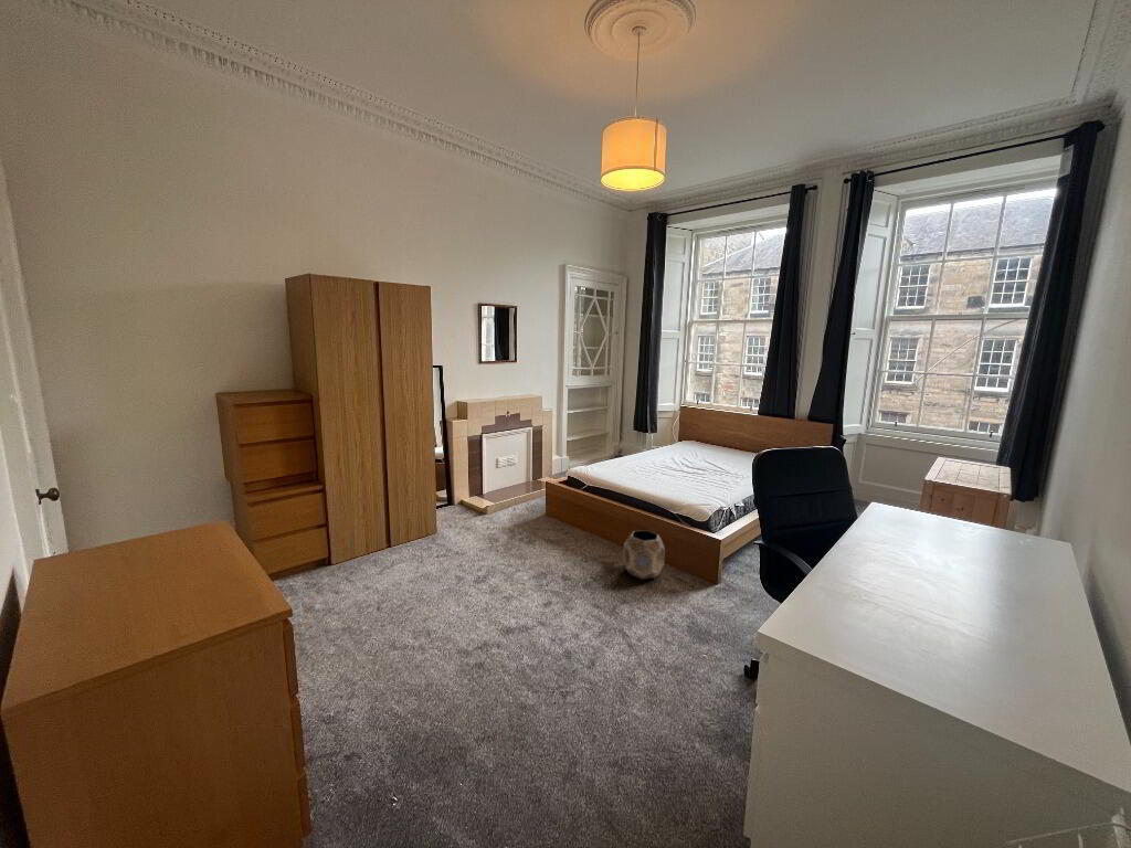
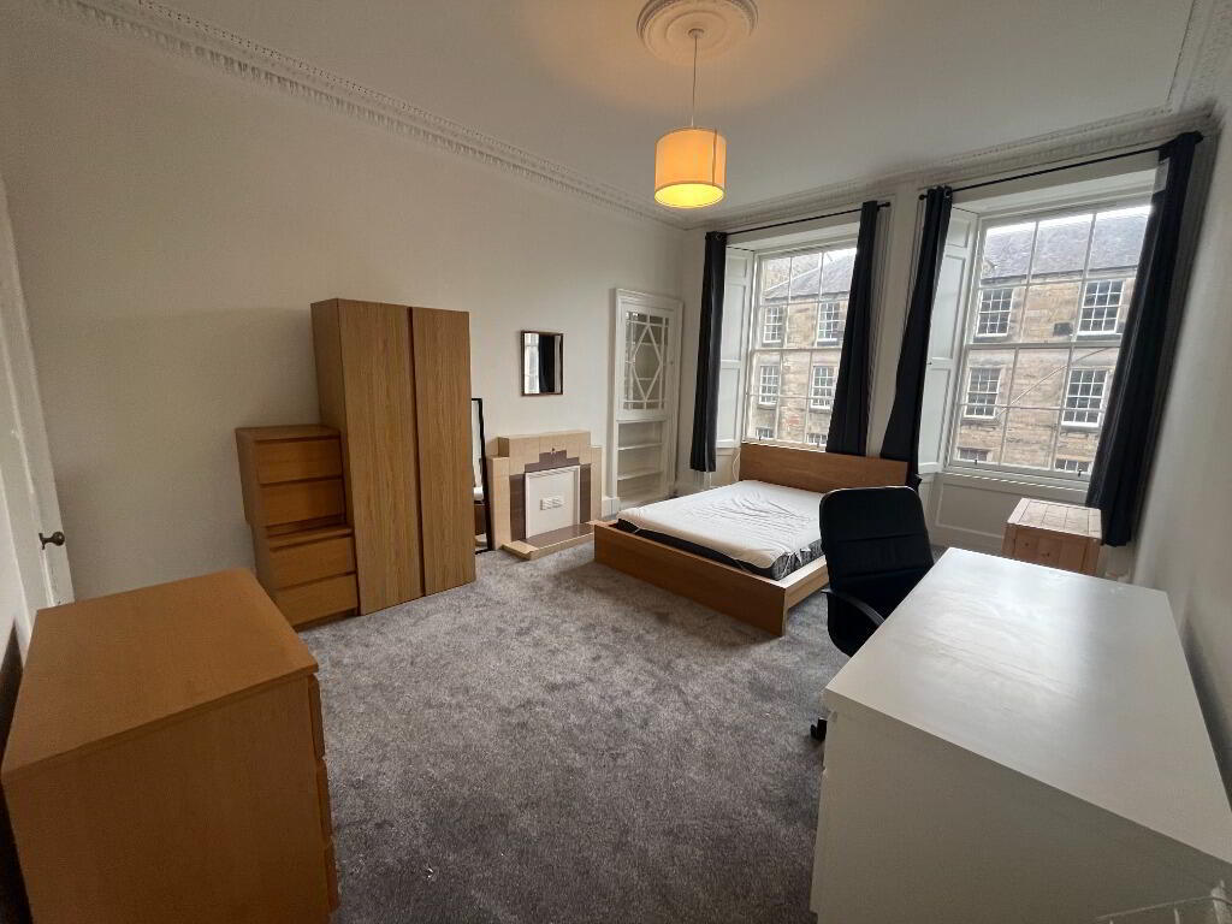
- planter [622,529,666,581]
